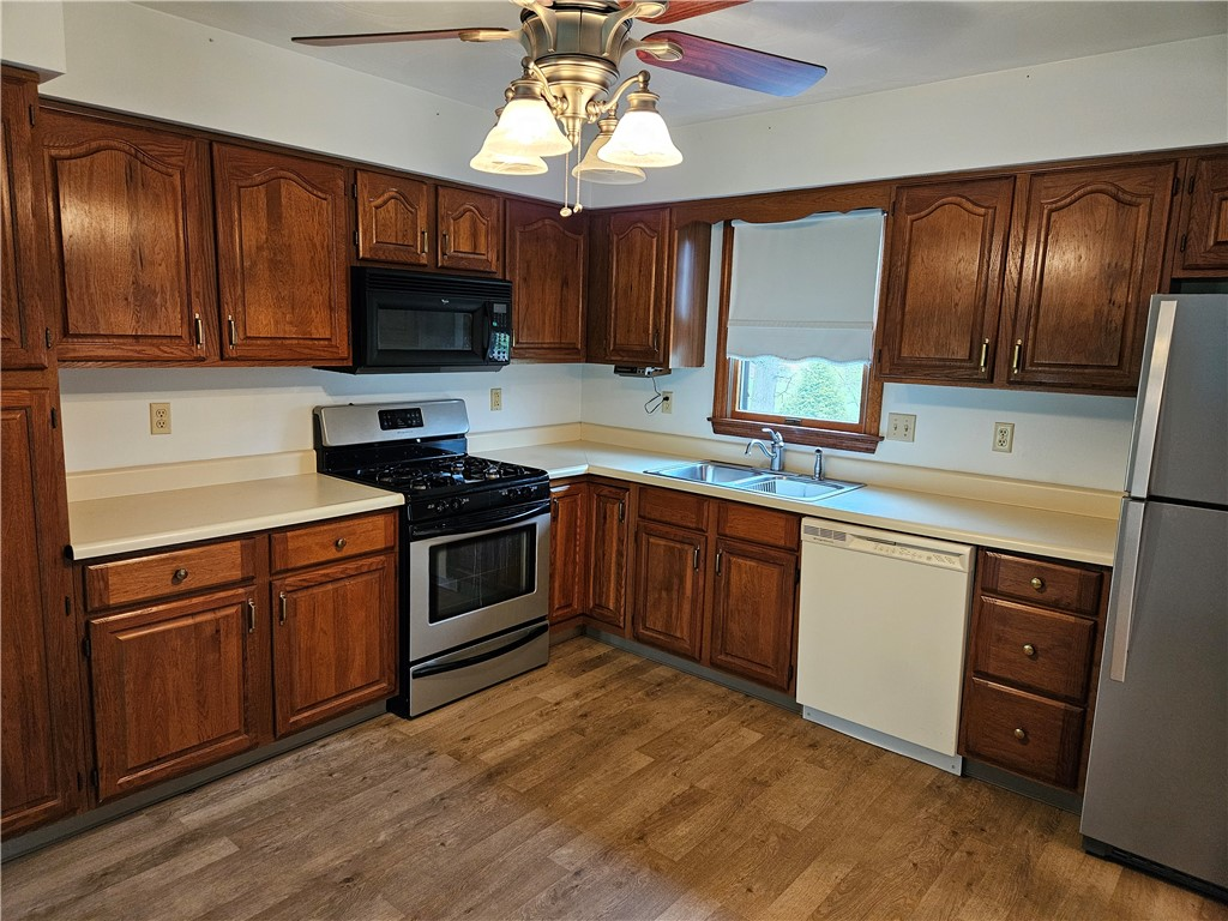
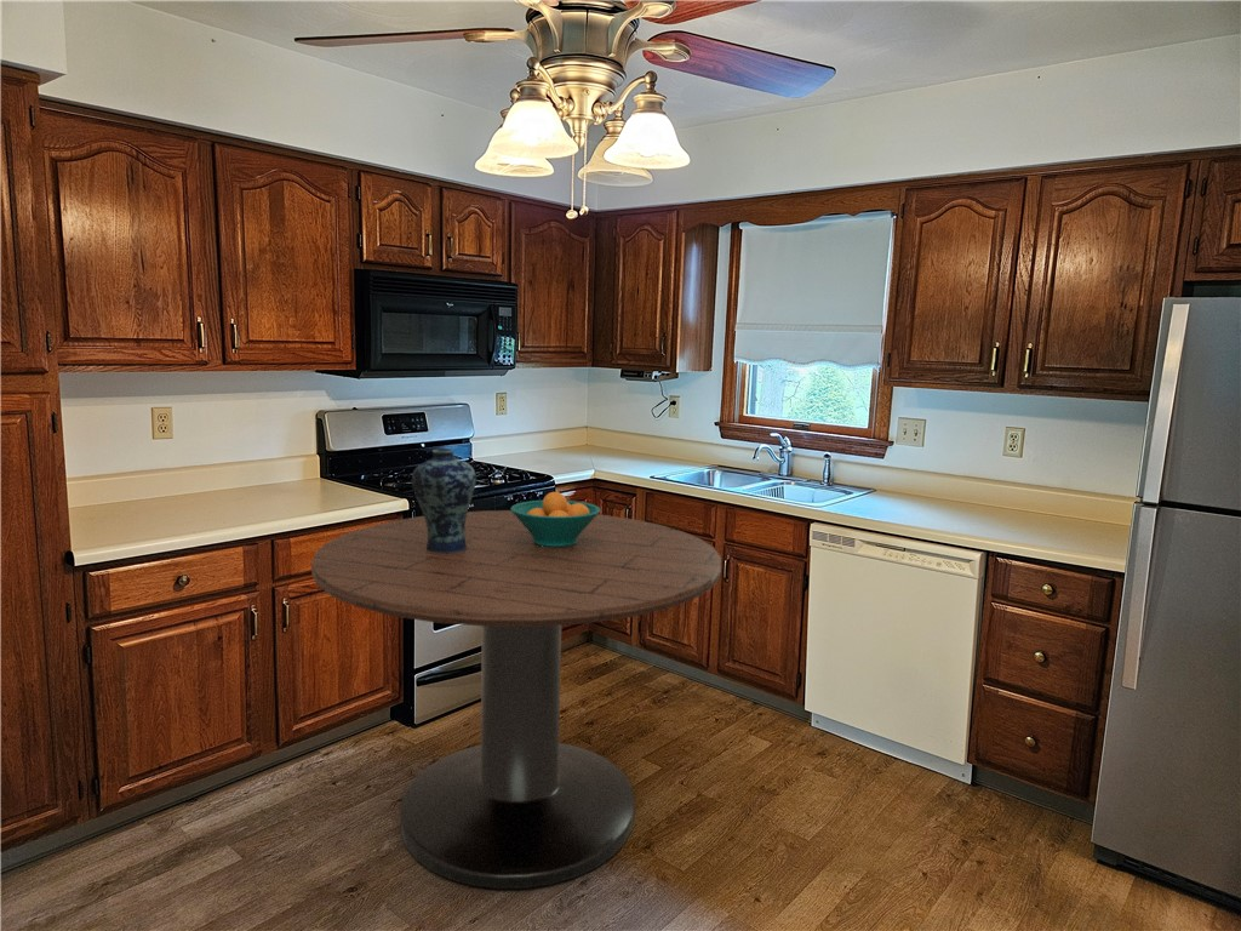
+ dining table [310,509,722,890]
+ fruit bowl [509,491,601,547]
+ vase [411,449,477,553]
